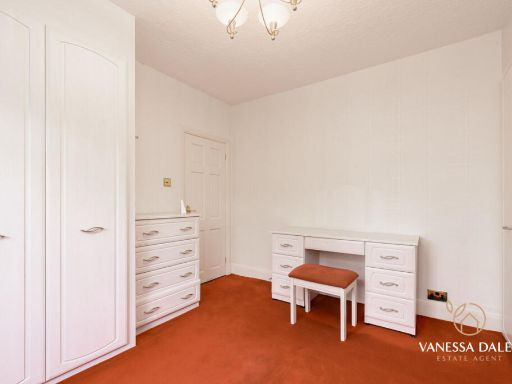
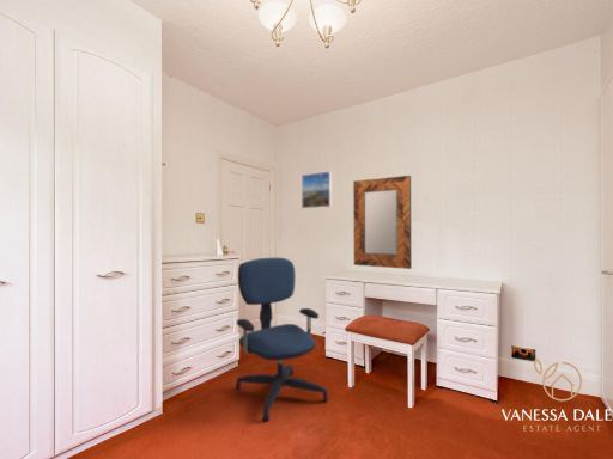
+ office chair [235,257,329,423]
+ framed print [301,170,333,209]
+ home mirror [352,175,413,270]
